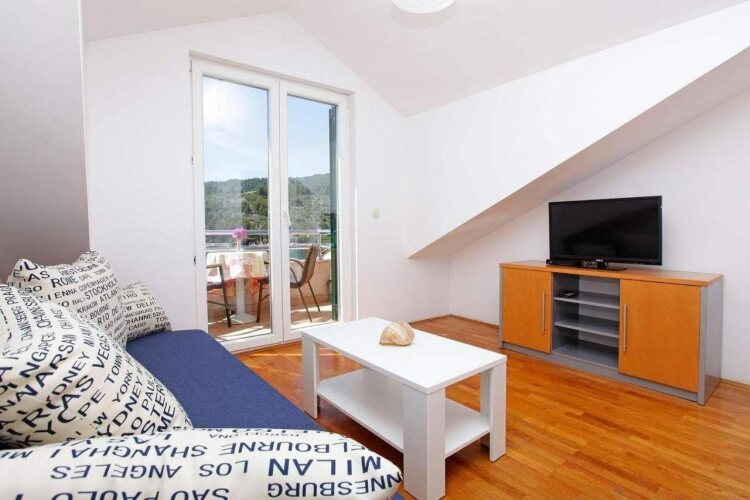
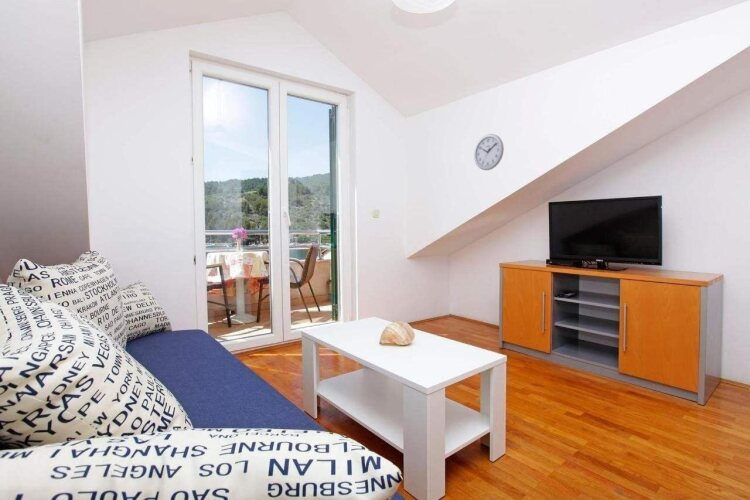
+ wall clock [473,133,505,171]
